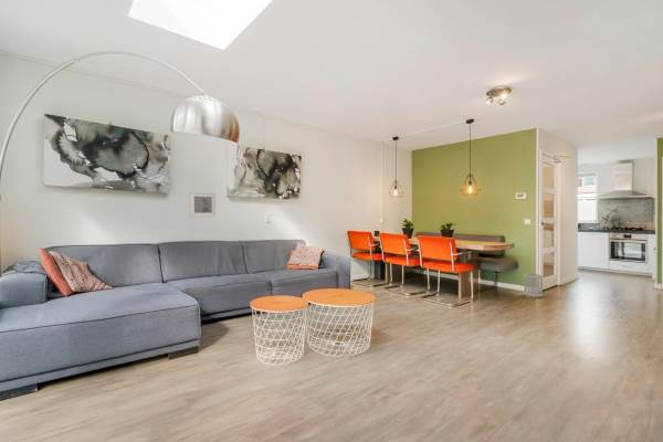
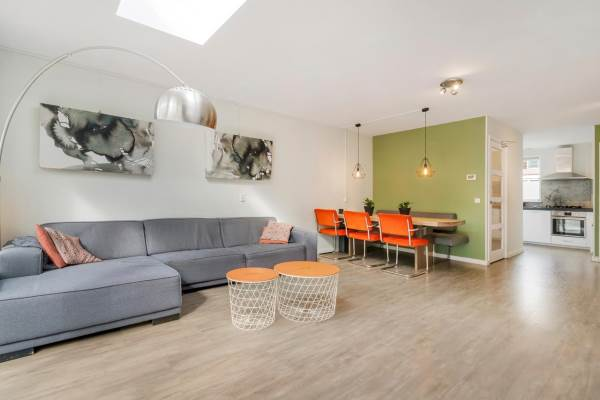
- wastebasket [523,273,544,298]
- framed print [188,190,218,219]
